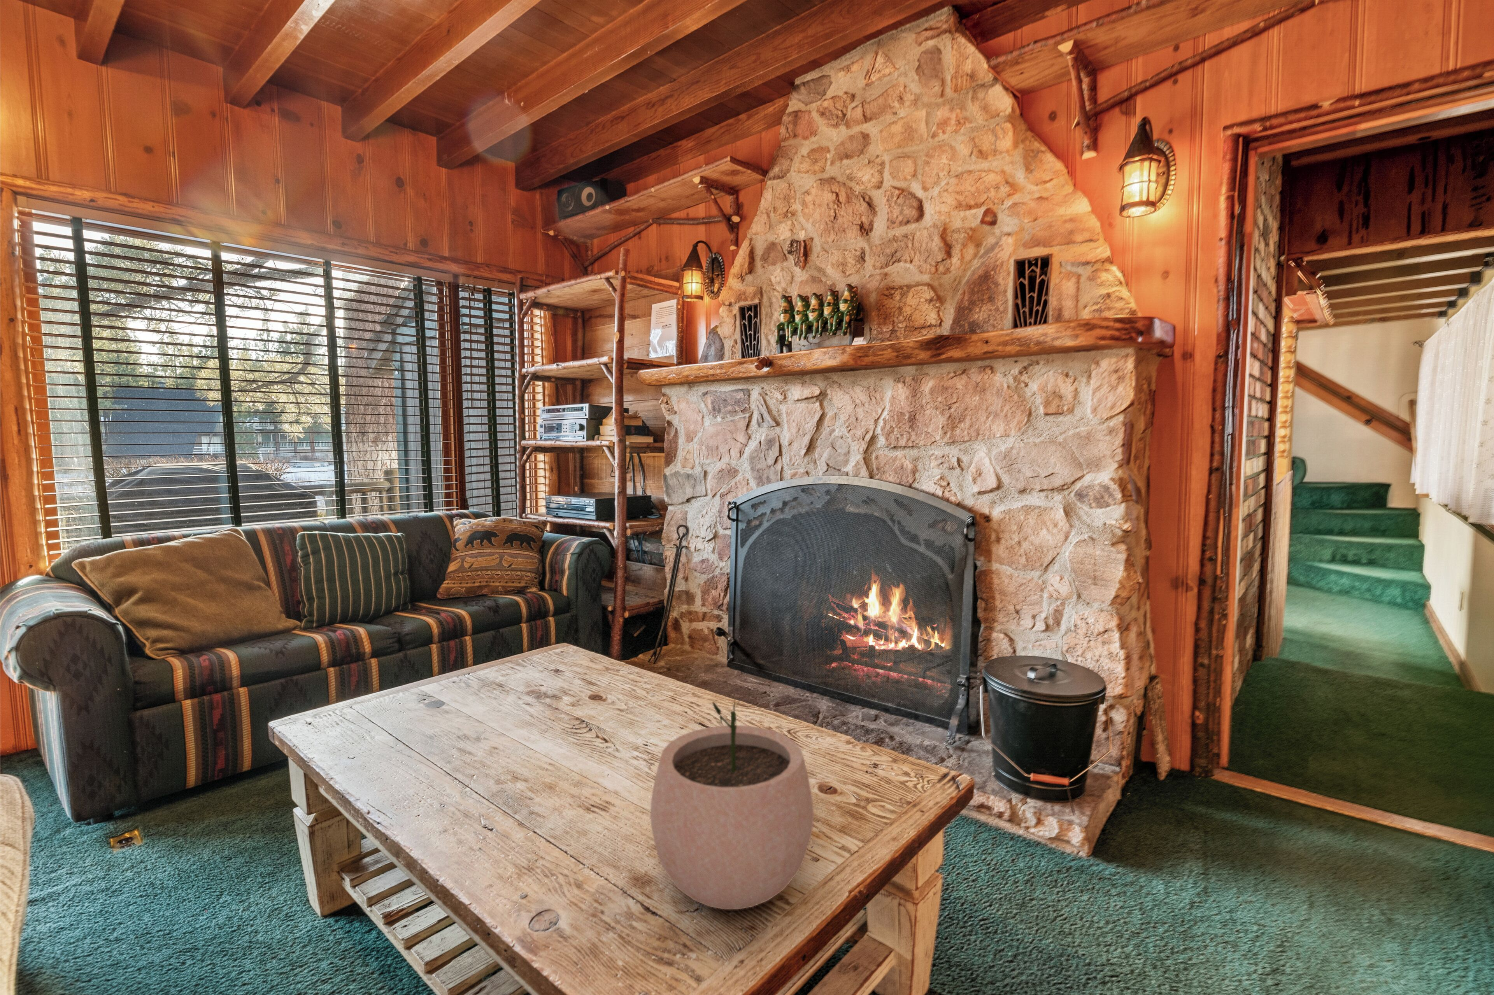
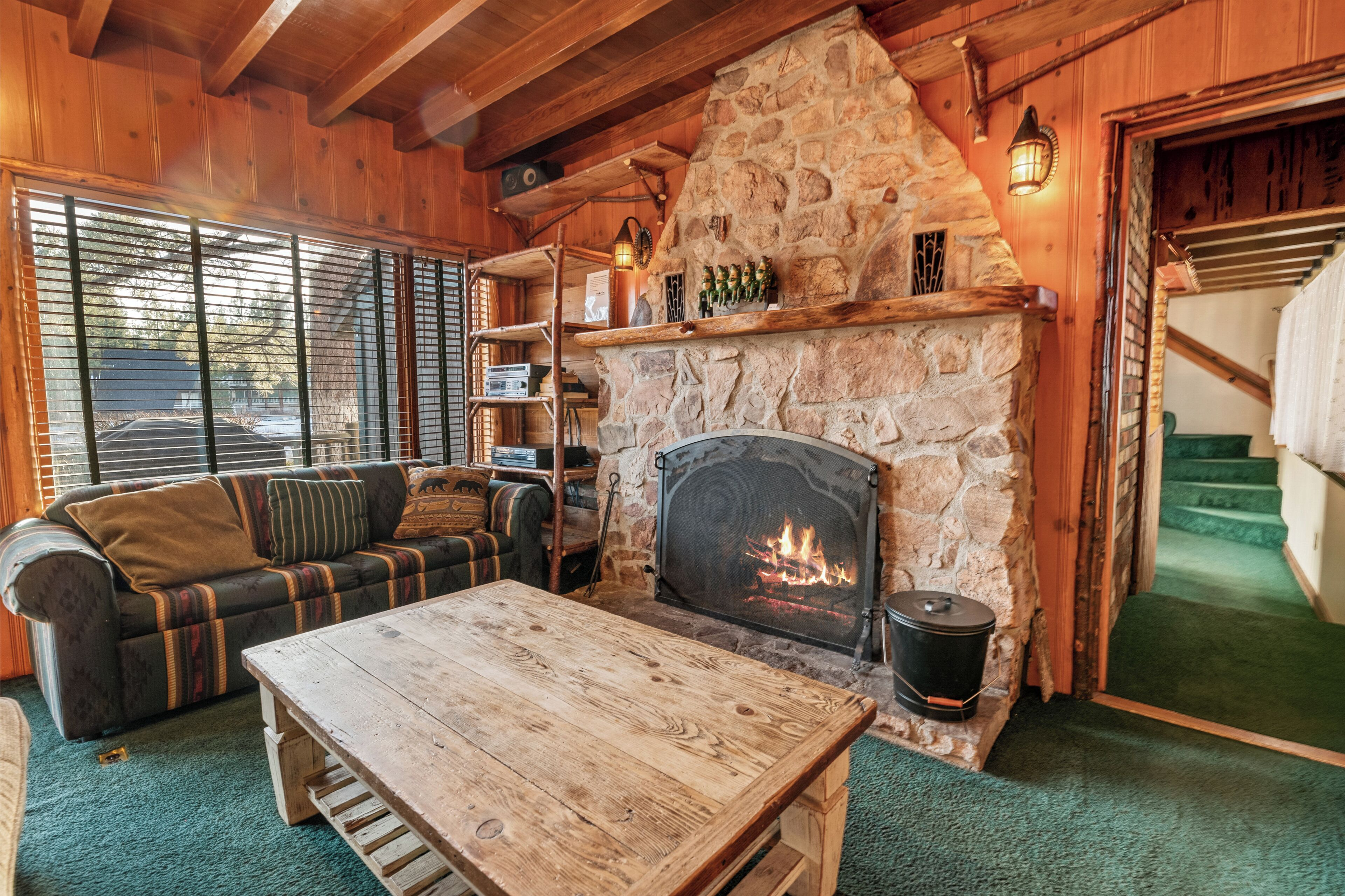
- plant pot [650,695,814,909]
